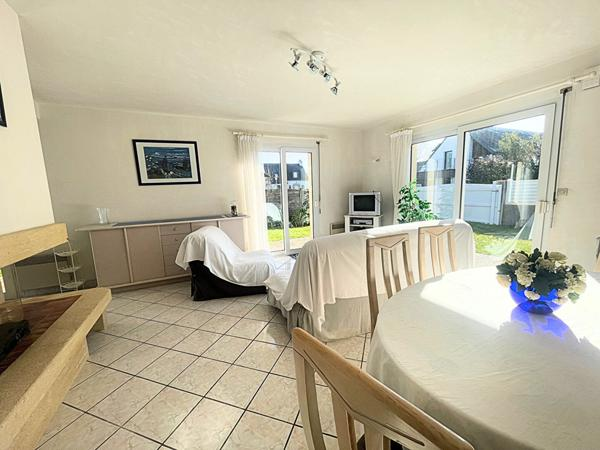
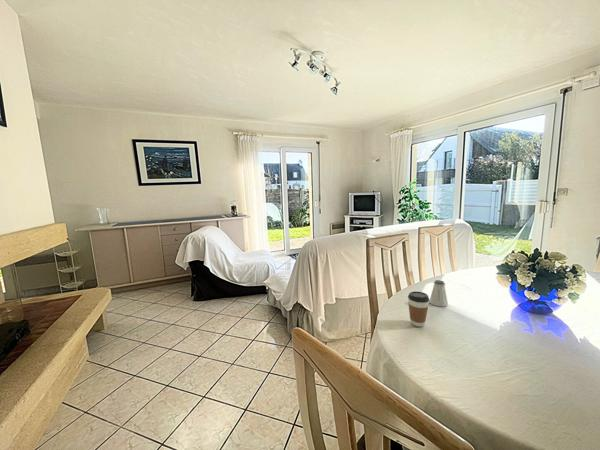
+ coffee cup [407,290,430,328]
+ saltshaker [429,279,449,307]
